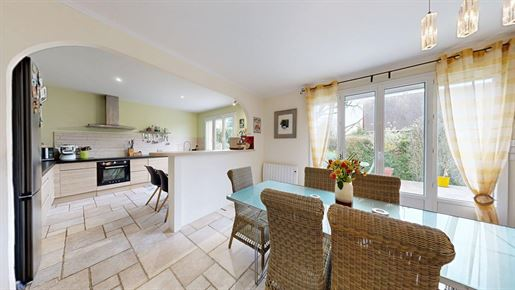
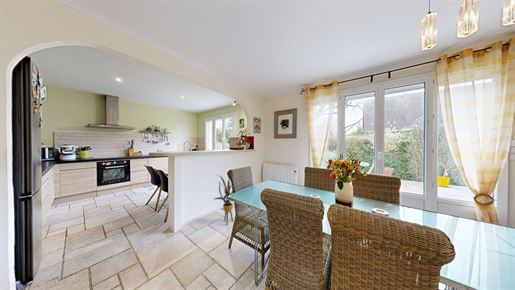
+ house plant [213,173,234,225]
